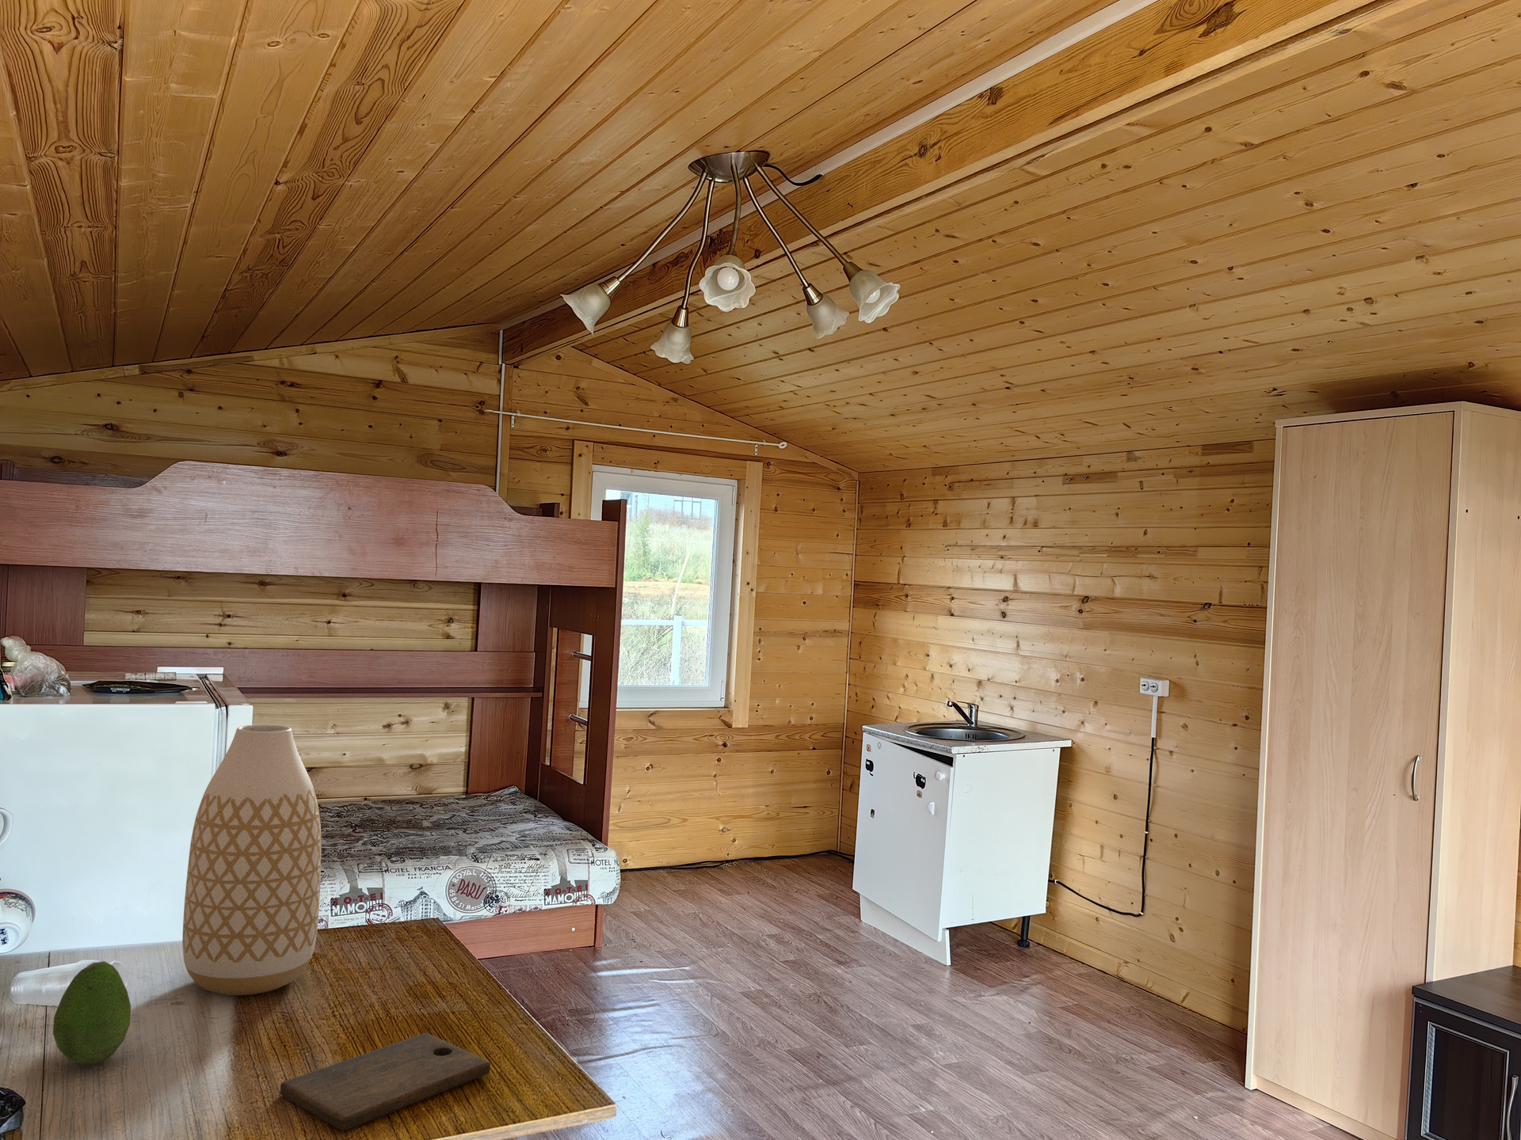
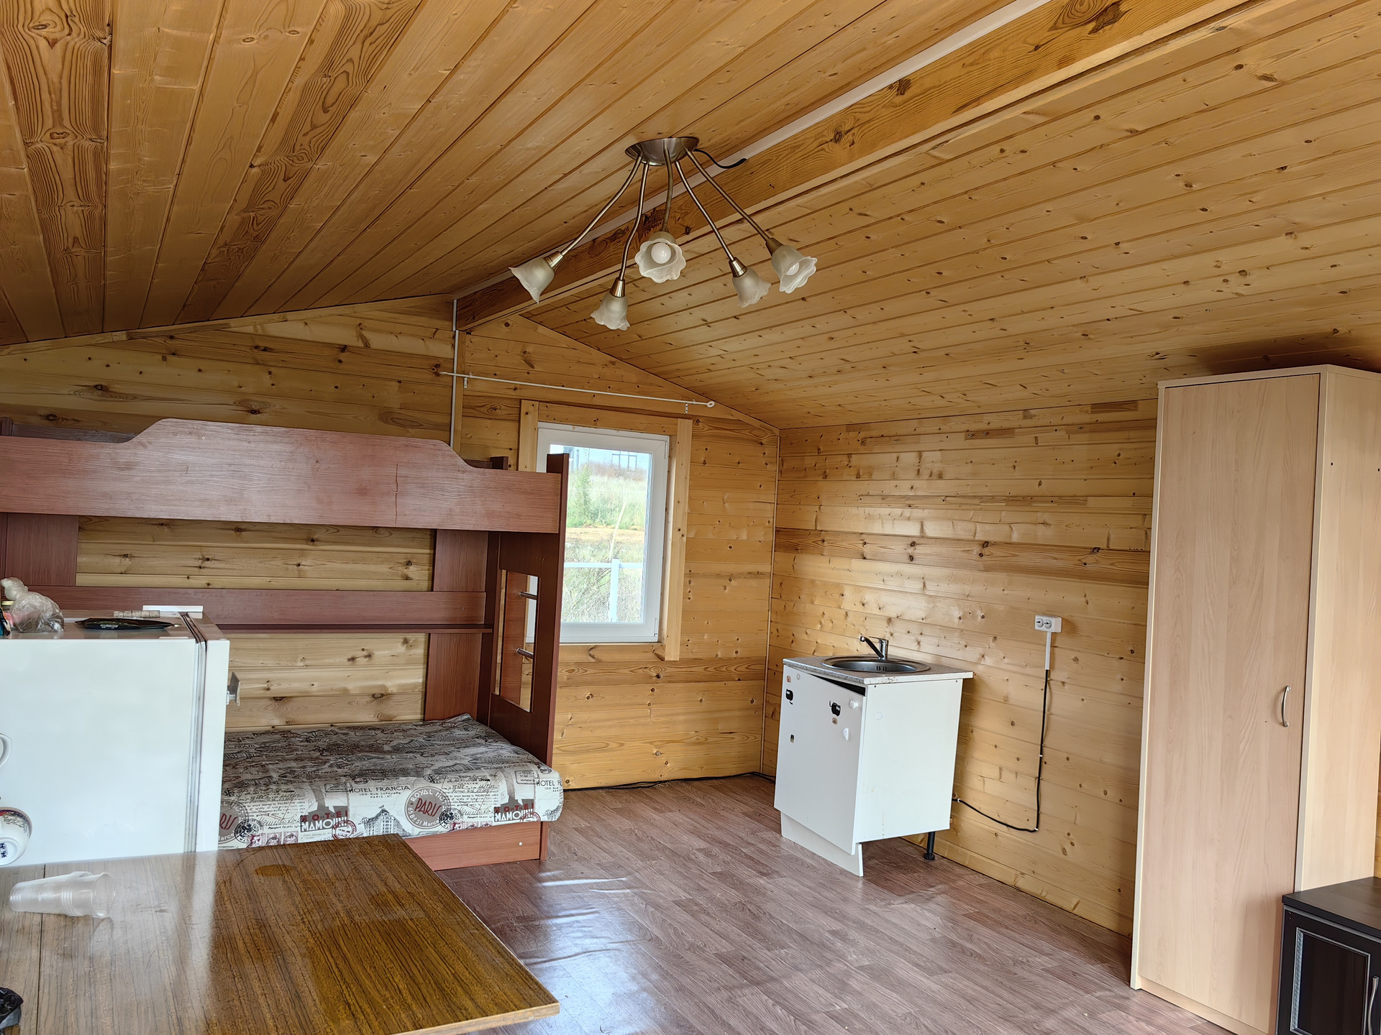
- cutting board [279,1032,491,1132]
- vase [181,723,322,996]
- fruit [53,960,132,1066]
